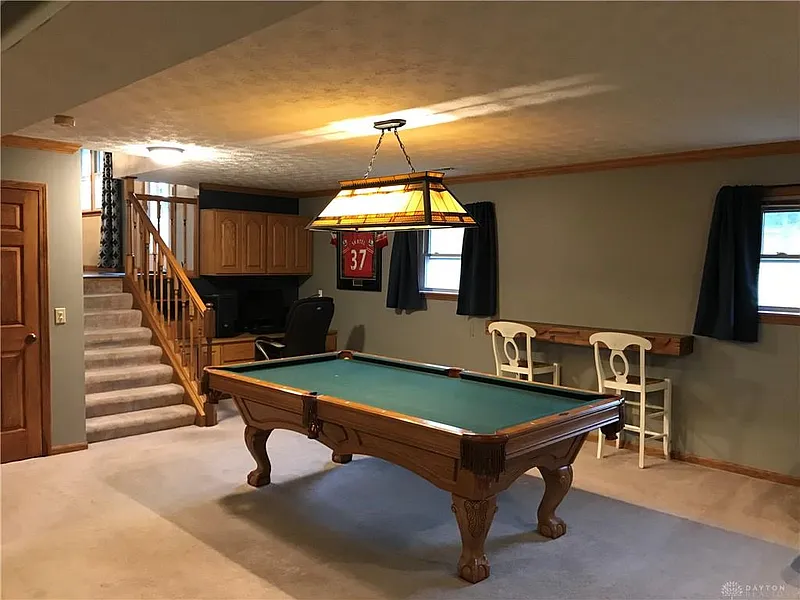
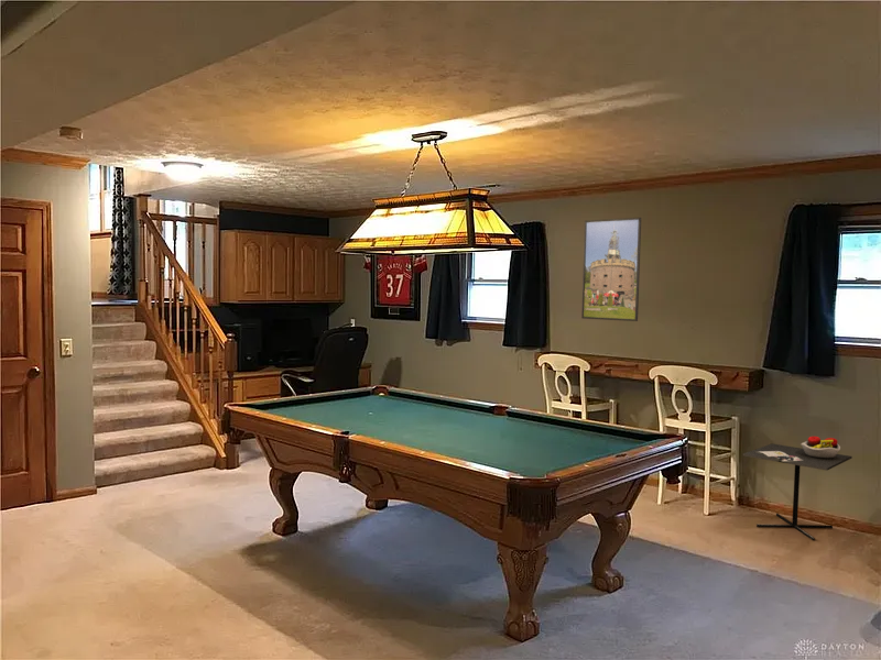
+ kitchen table [742,436,853,541]
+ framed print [580,217,642,322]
